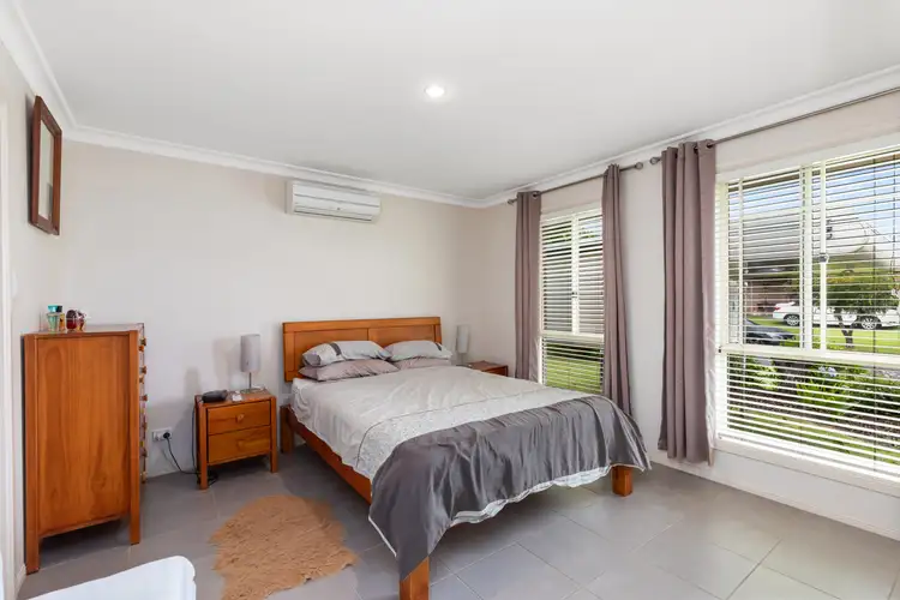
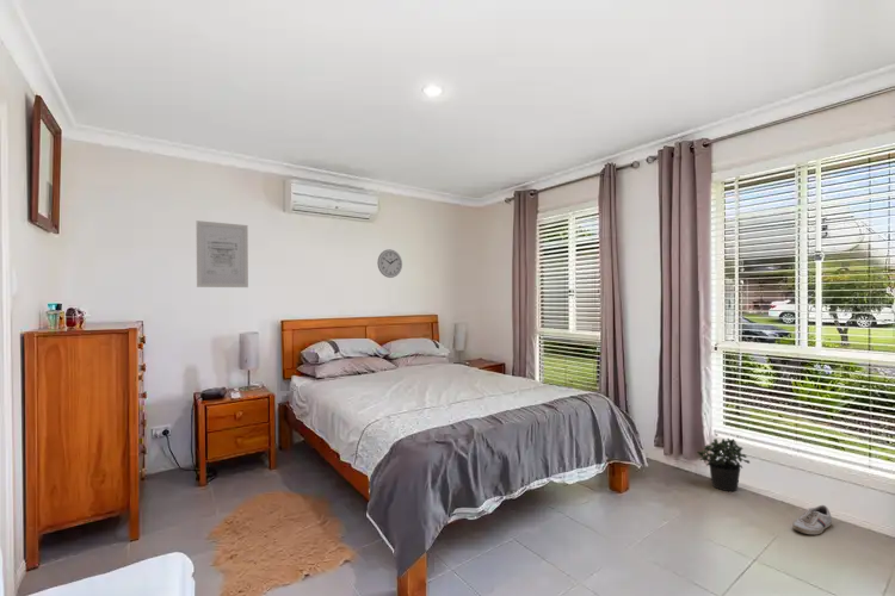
+ sneaker [791,504,833,535]
+ wall art [196,219,249,288]
+ potted plant [696,437,751,492]
+ wall clock [376,248,403,279]
